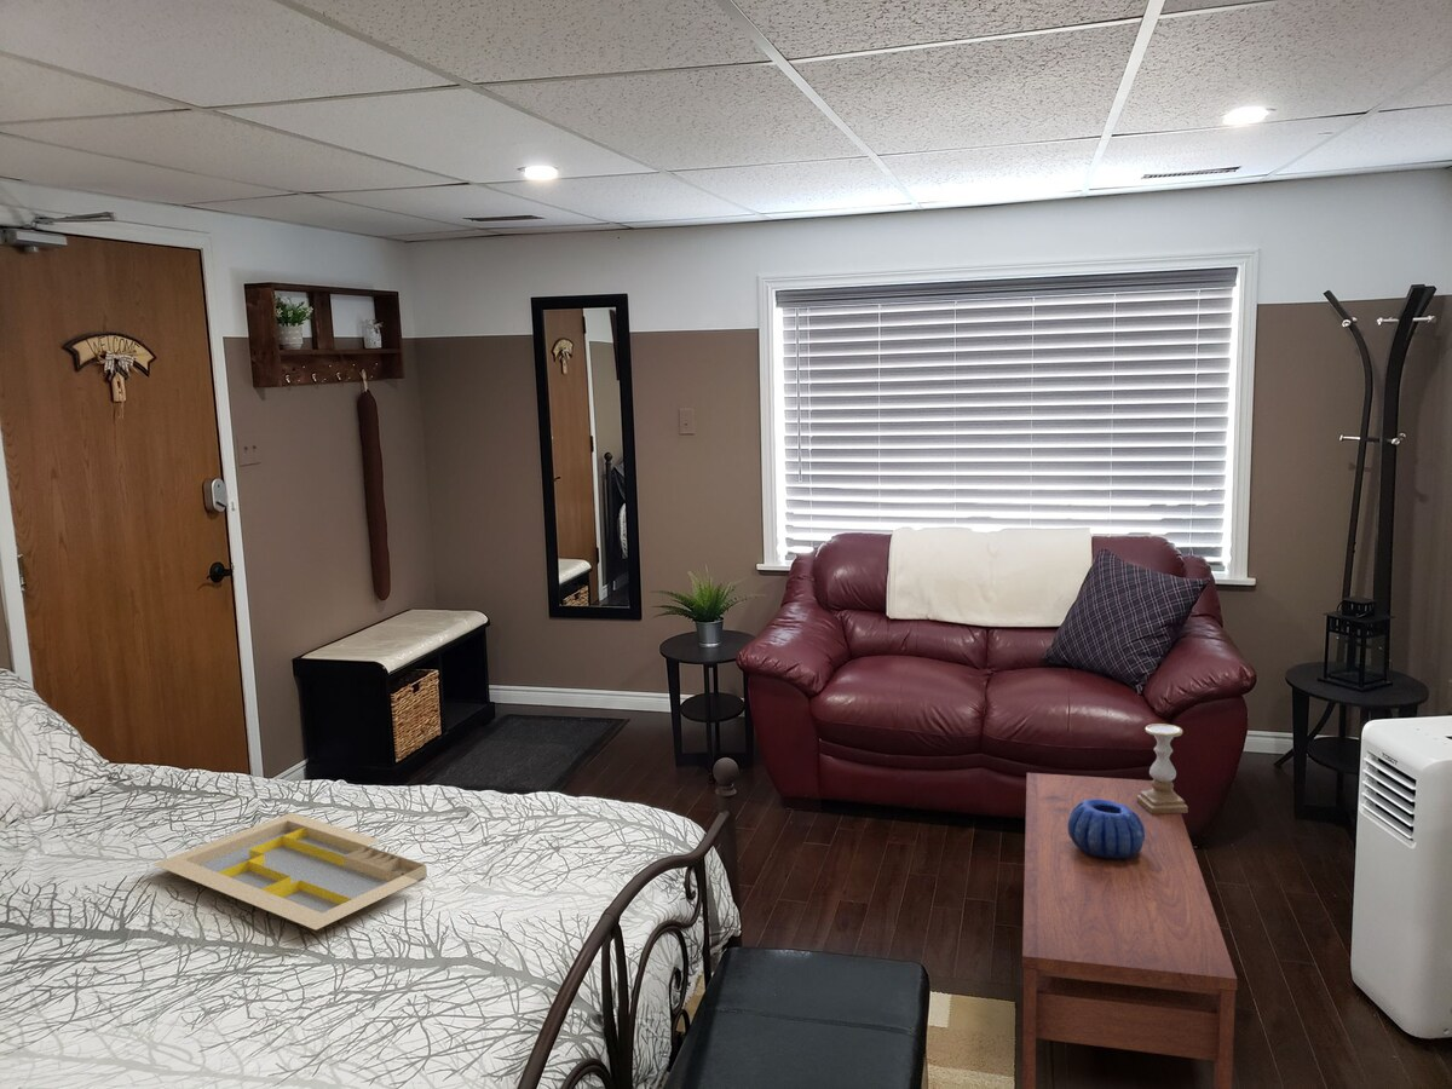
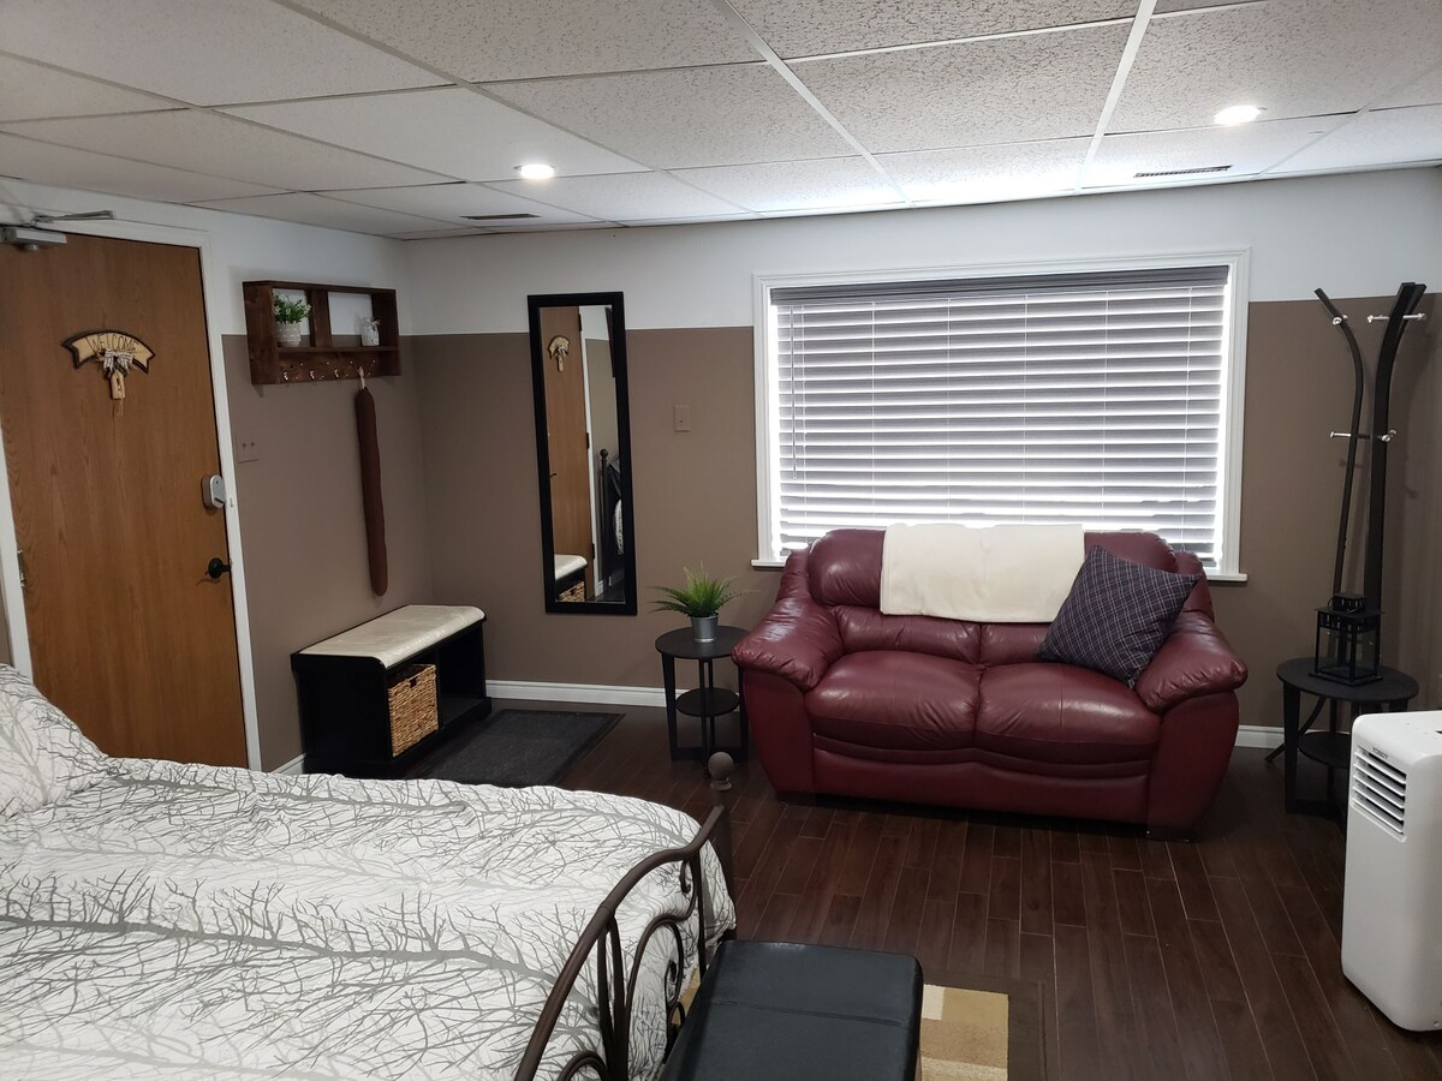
- decorative bowl [1067,799,1145,859]
- serving tray [152,812,428,930]
- candle holder [1136,722,1189,814]
- coffee table [1021,772,1239,1089]
